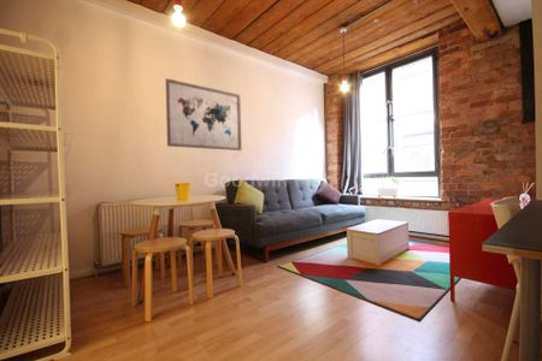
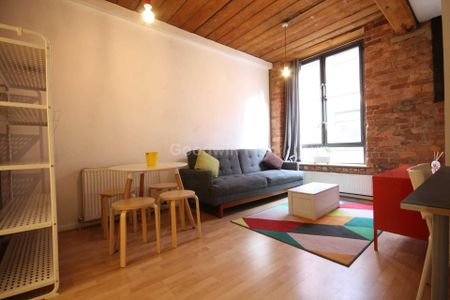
- wall art [165,77,242,152]
